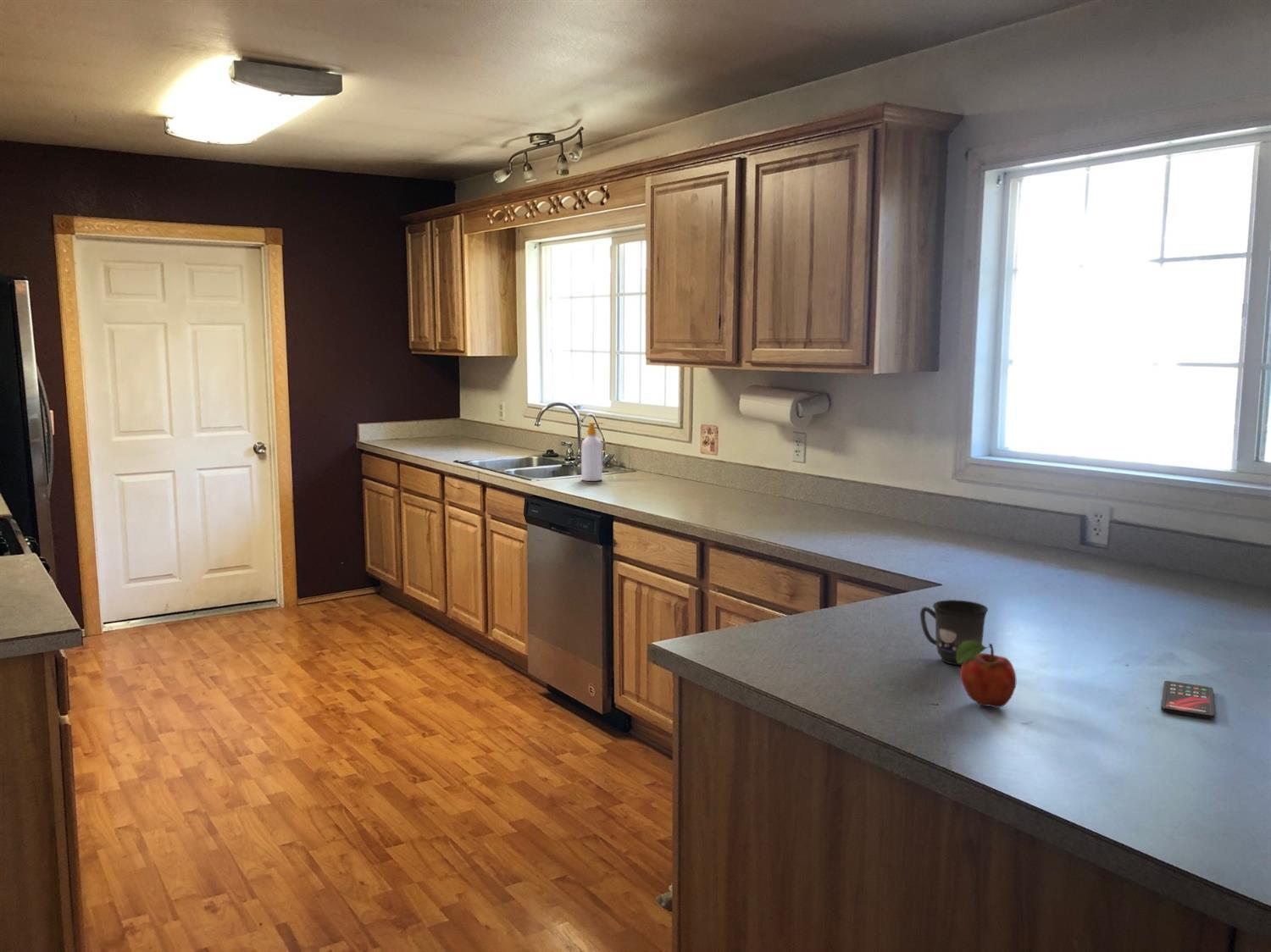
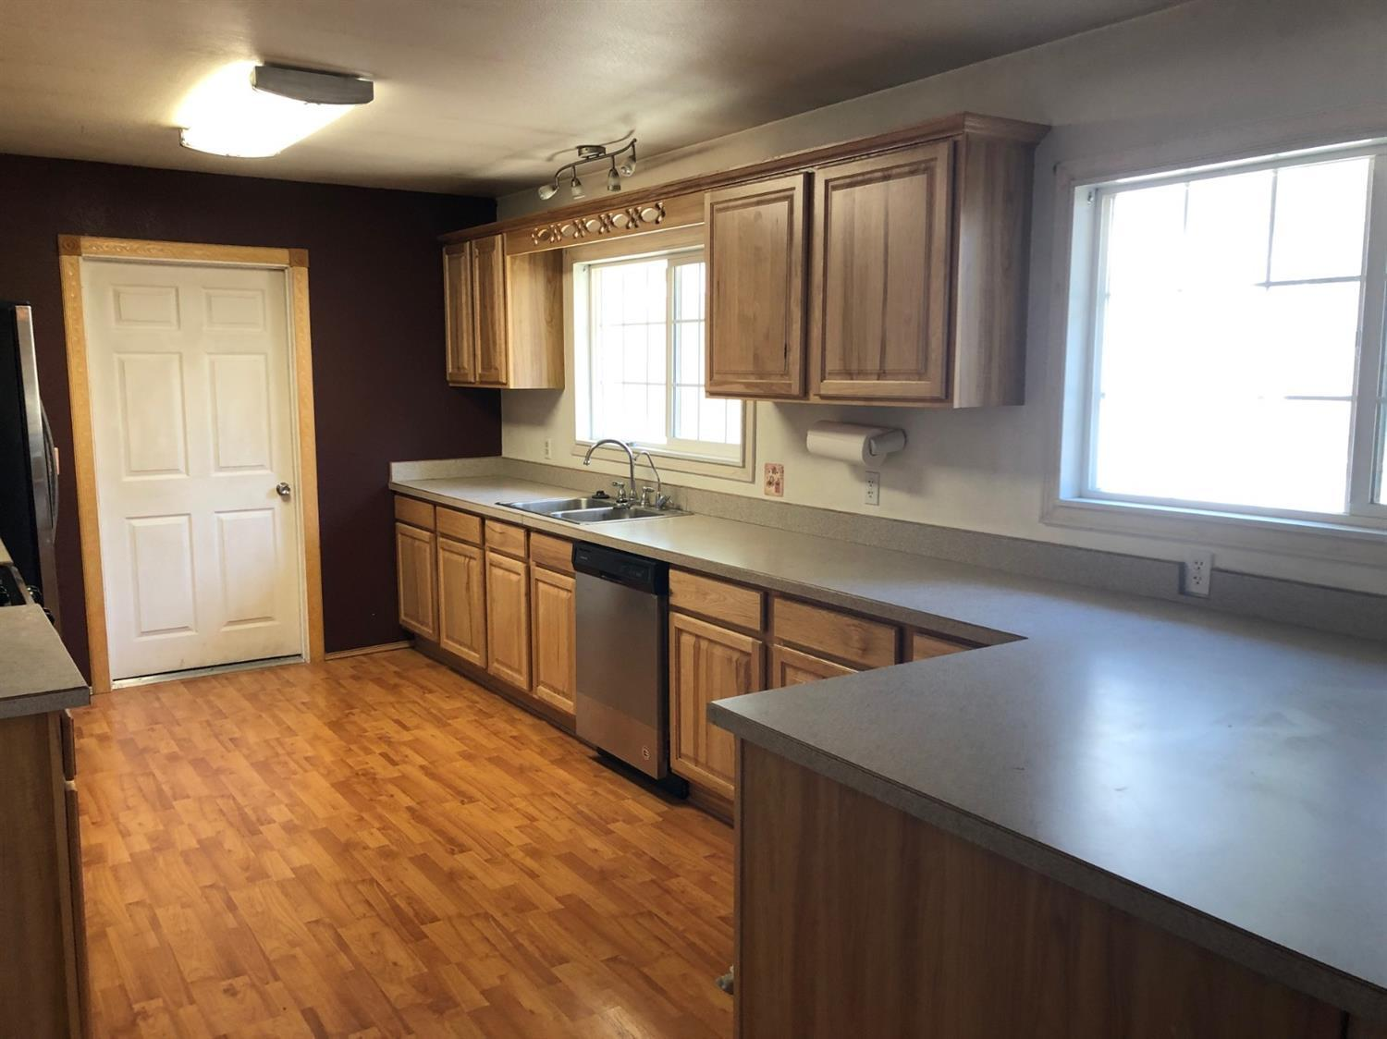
- mug [919,599,989,666]
- fruit [956,640,1017,708]
- smartphone [1160,680,1216,720]
- soap bottle [580,422,605,482]
